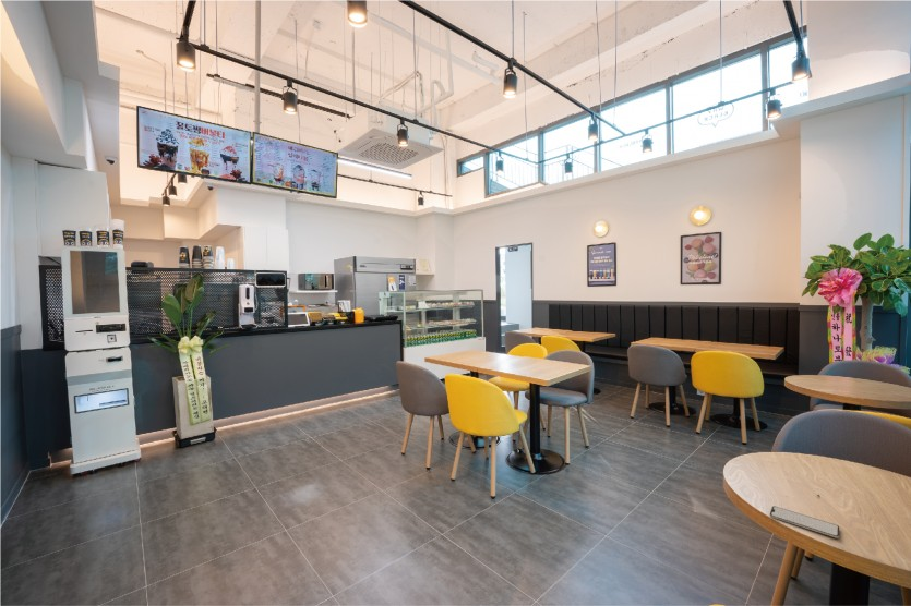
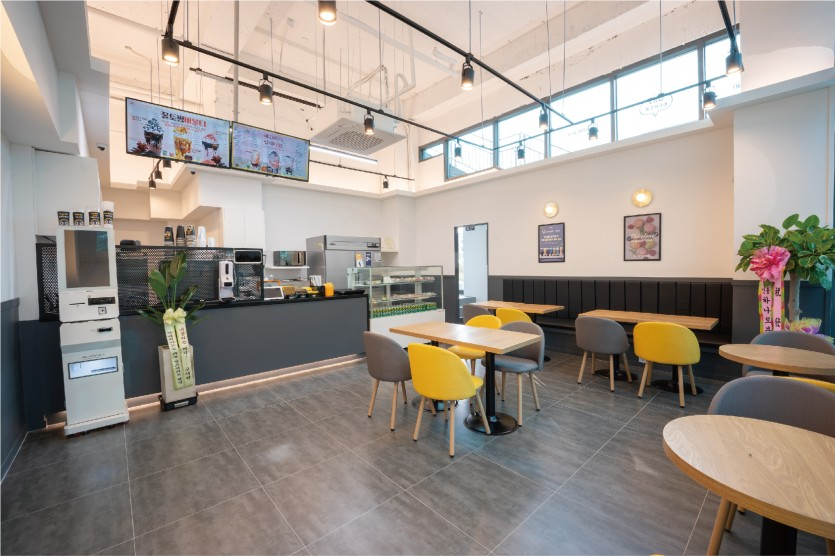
- smartphone [769,505,840,540]
